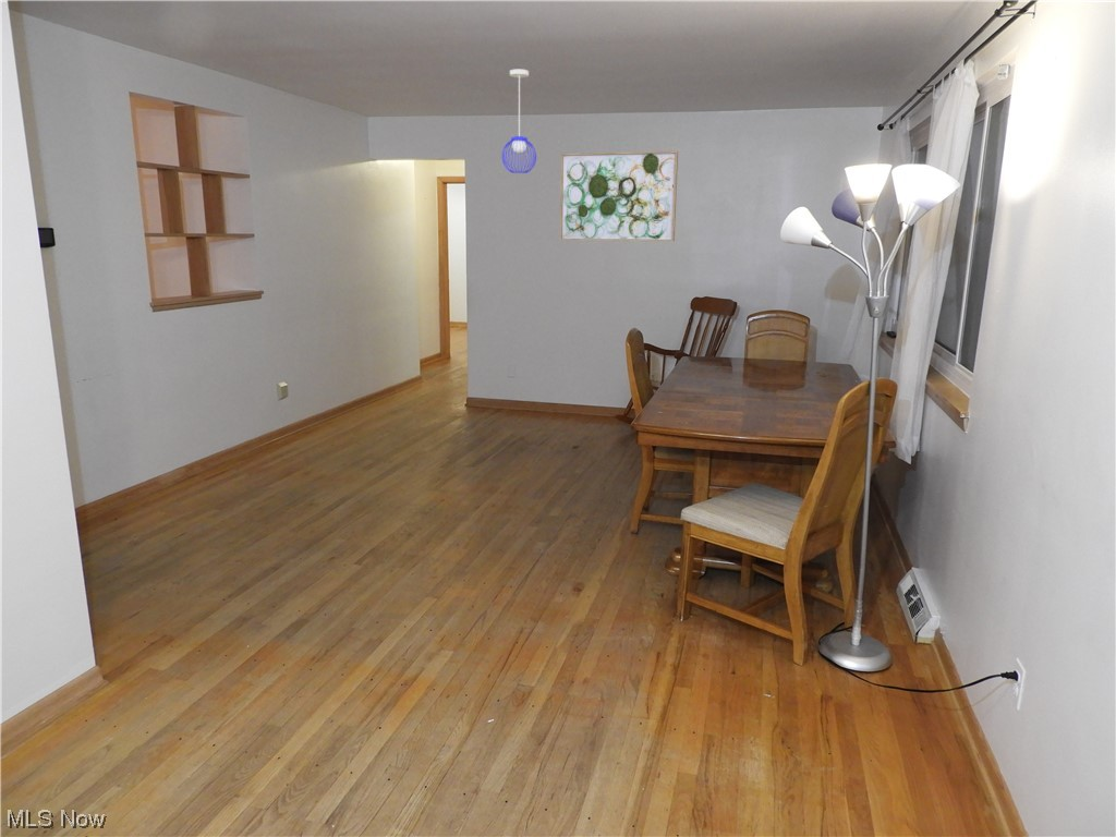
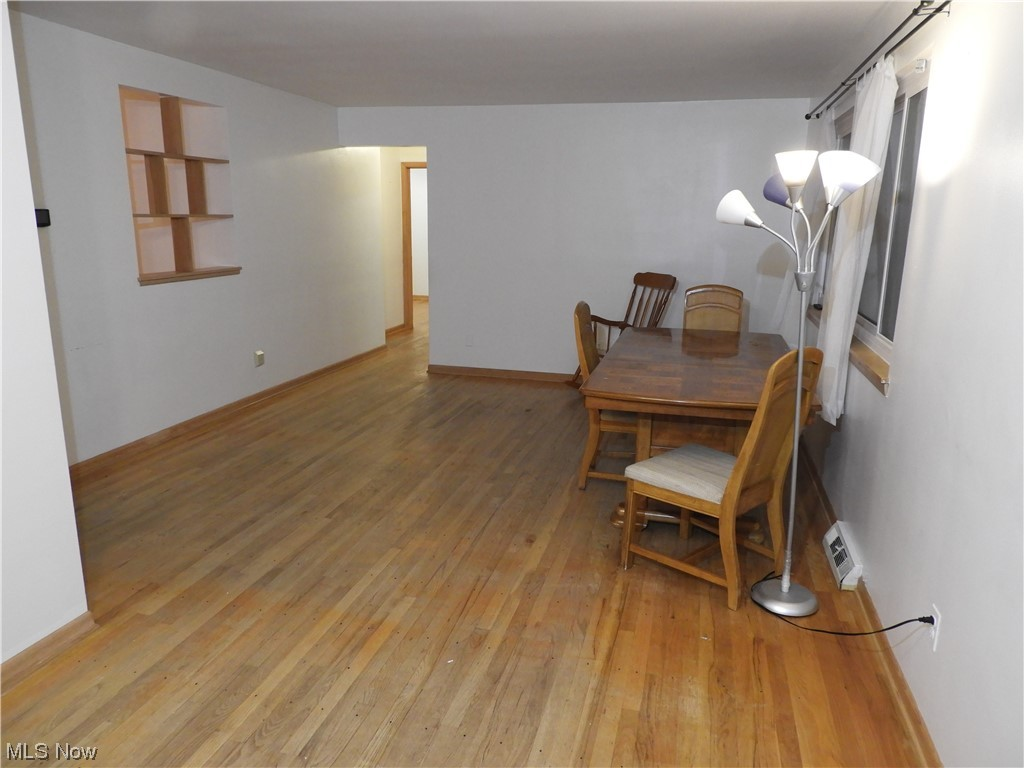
- wall art [559,150,679,242]
- pendant light [501,69,537,174]
